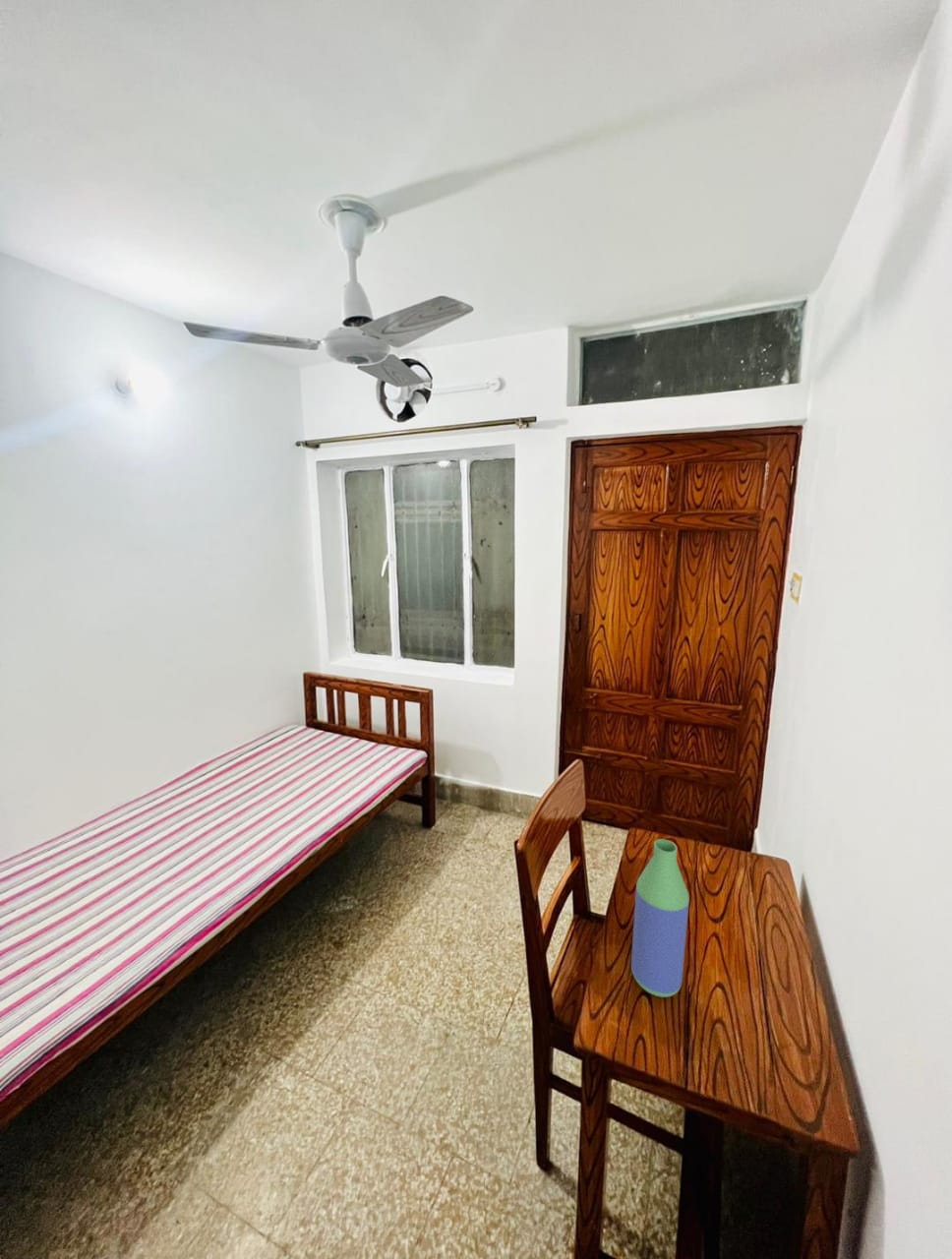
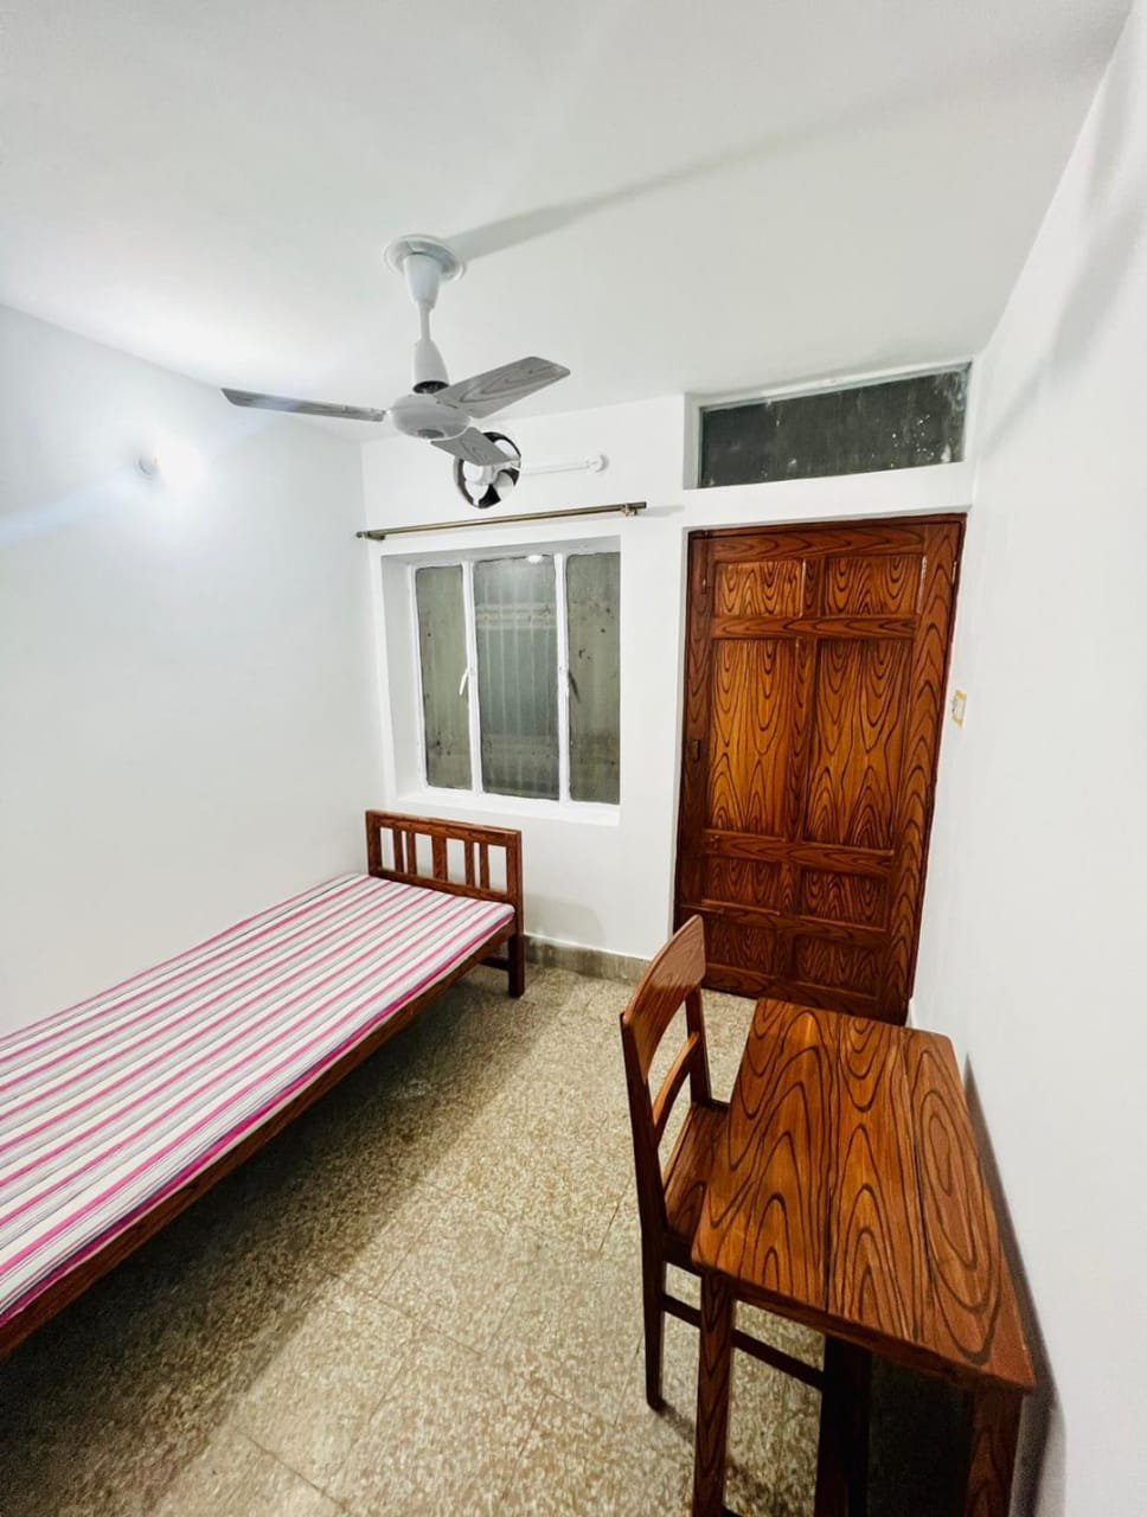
- bottle [630,838,690,998]
